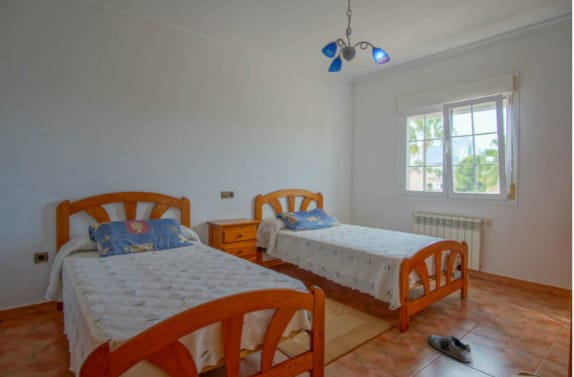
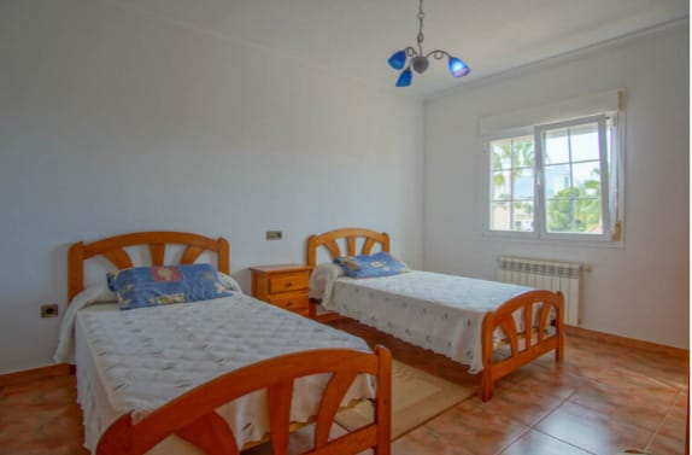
- shoe [427,334,474,364]
